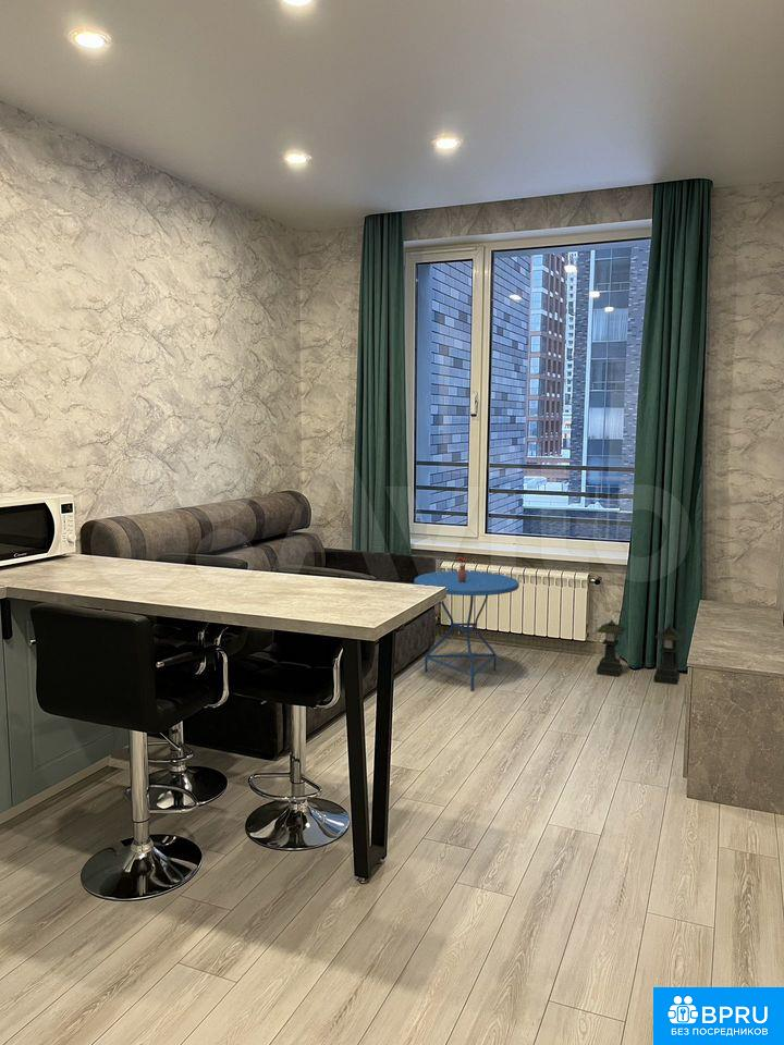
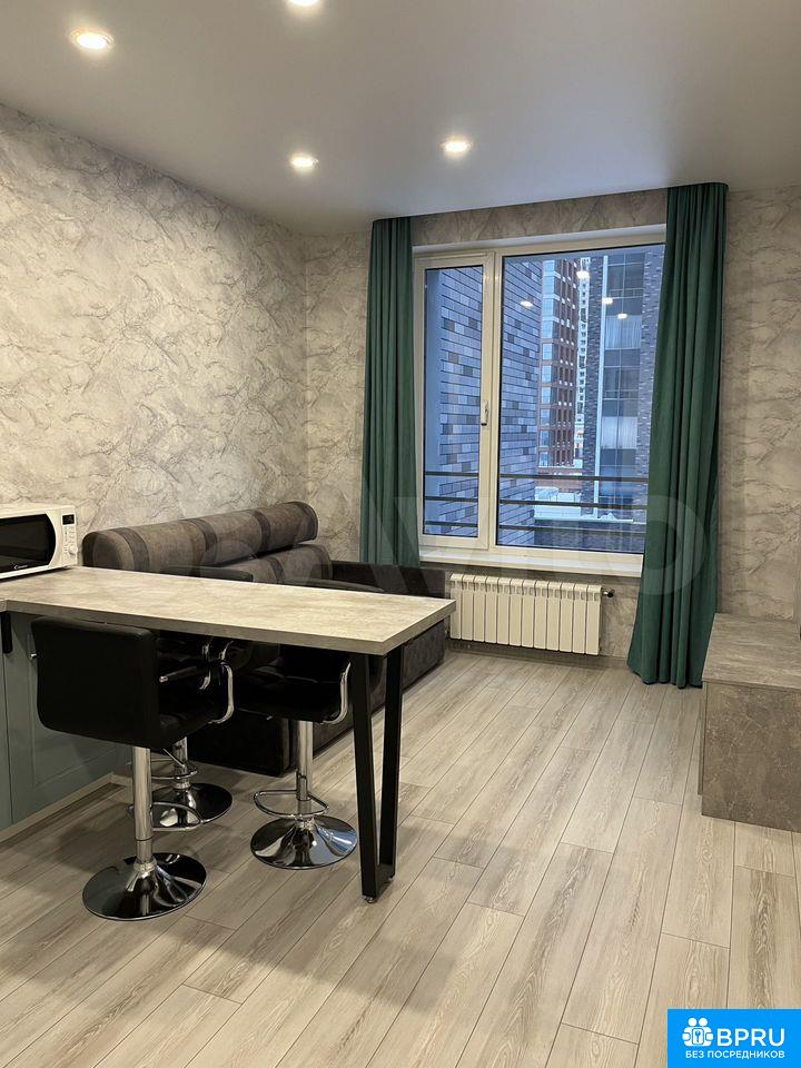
- lantern [596,618,684,686]
- side table [413,555,520,692]
